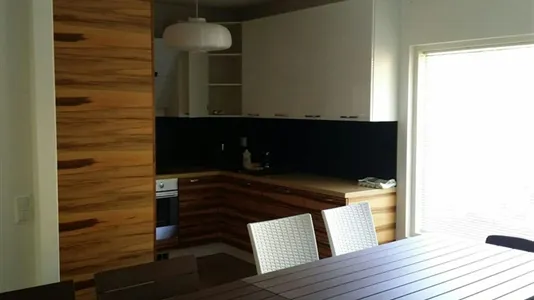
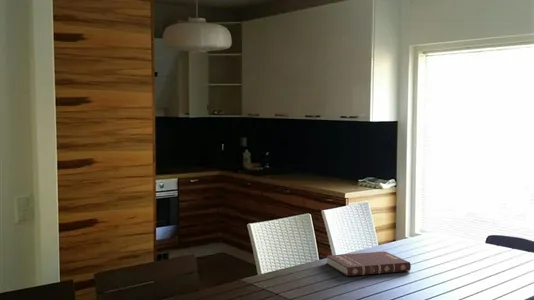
+ book [326,250,412,277]
